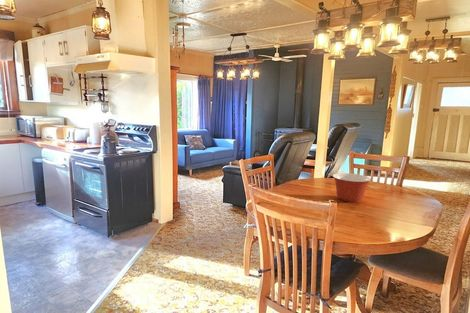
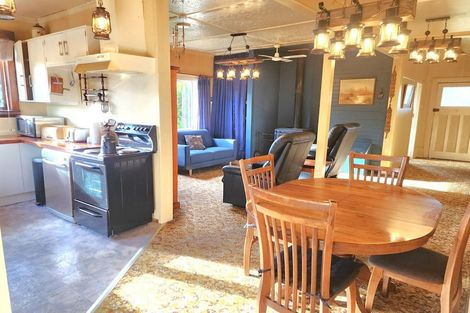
- mixing bowl [332,172,372,203]
